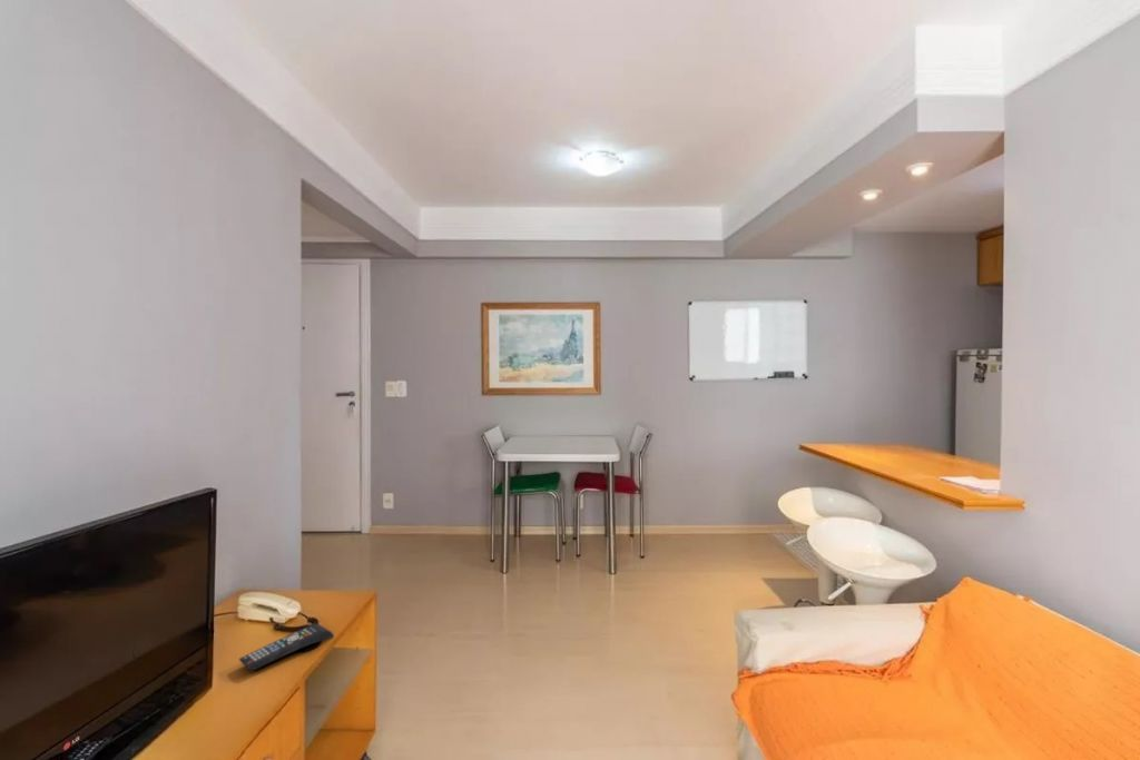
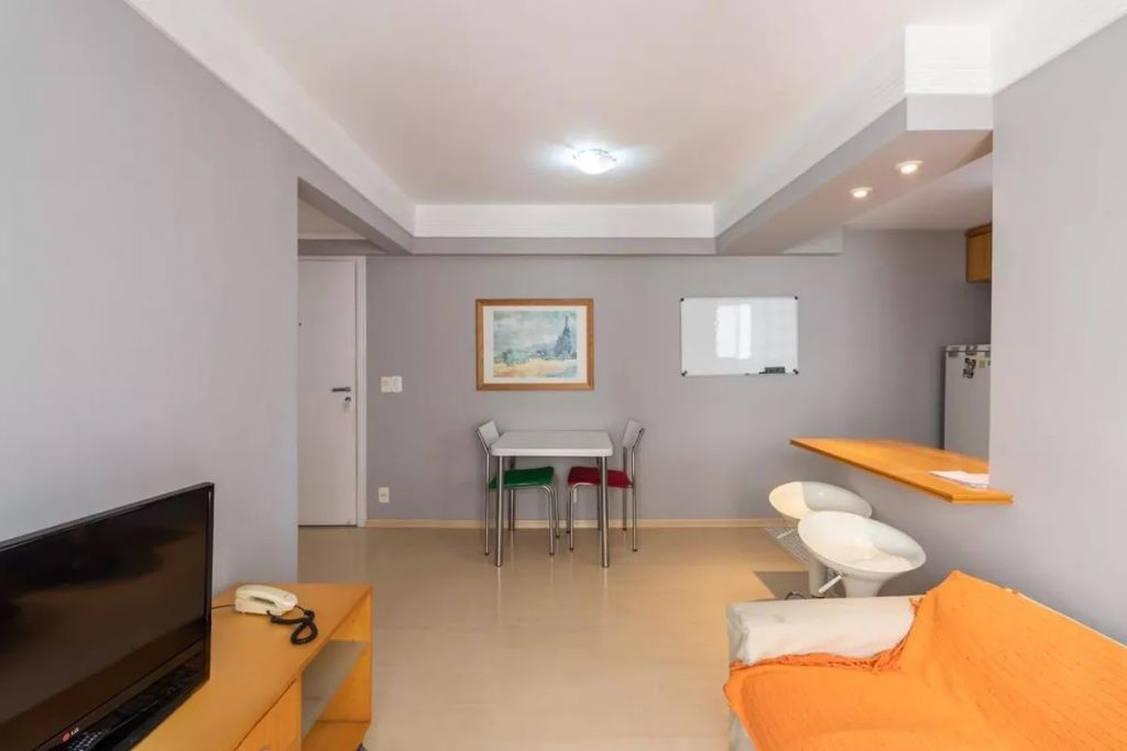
- remote control [238,623,335,672]
